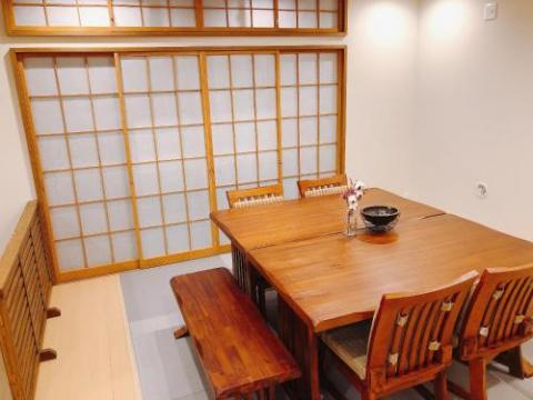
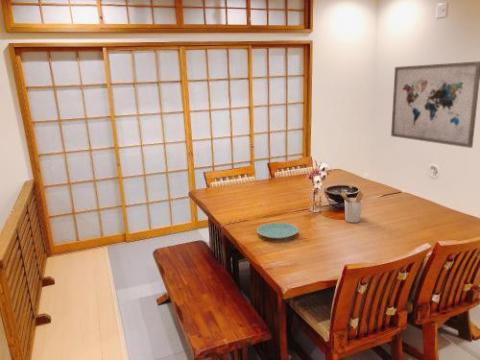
+ plate [256,222,299,240]
+ wall art [390,60,480,149]
+ utensil holder [340,191,364,224]
